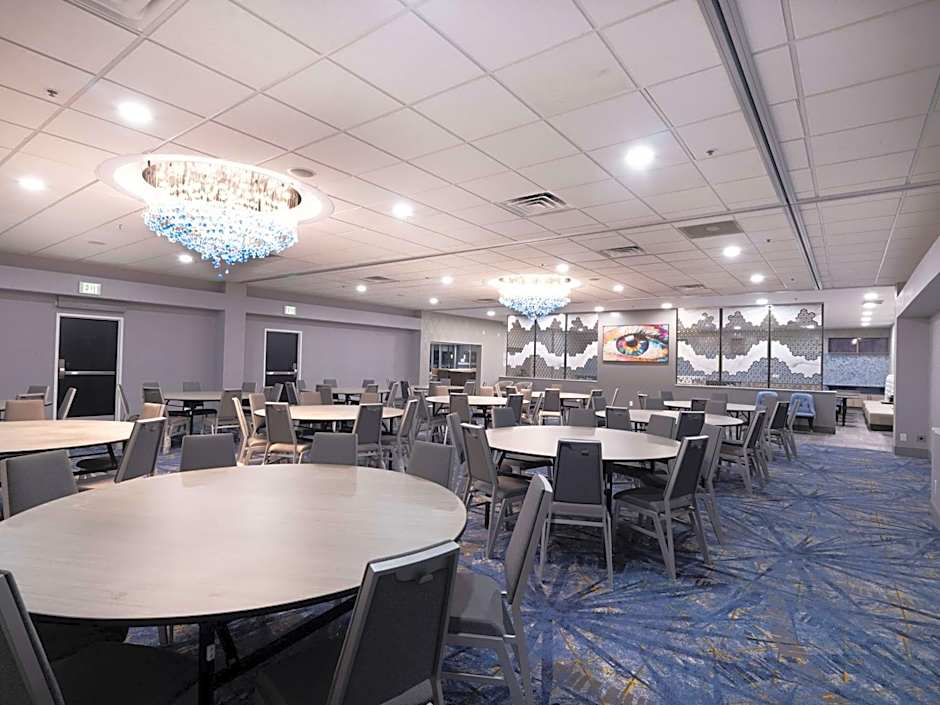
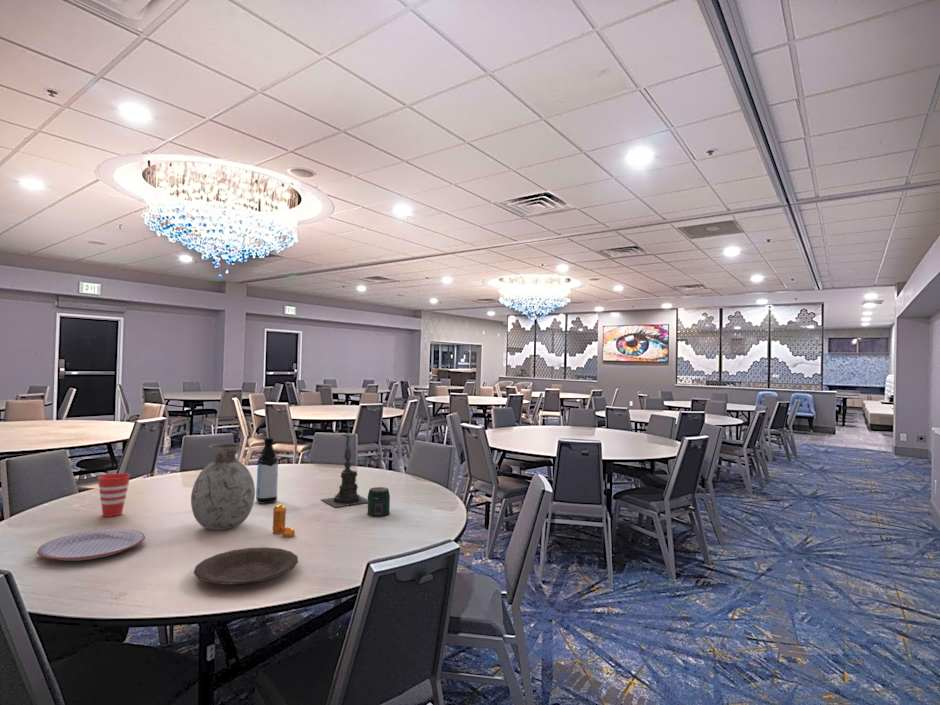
+ cup [97,472,131,517]
+ water bottle [255,437,280,505]
+ jar [367,486,391,518]
+ candle holder [320,424,368,509]
+ pepper shaker [271,503,296,538]
+ vase [190,442,256,531]
+ plate [36,528,146,562]
+ plate [192,546,299,586]
